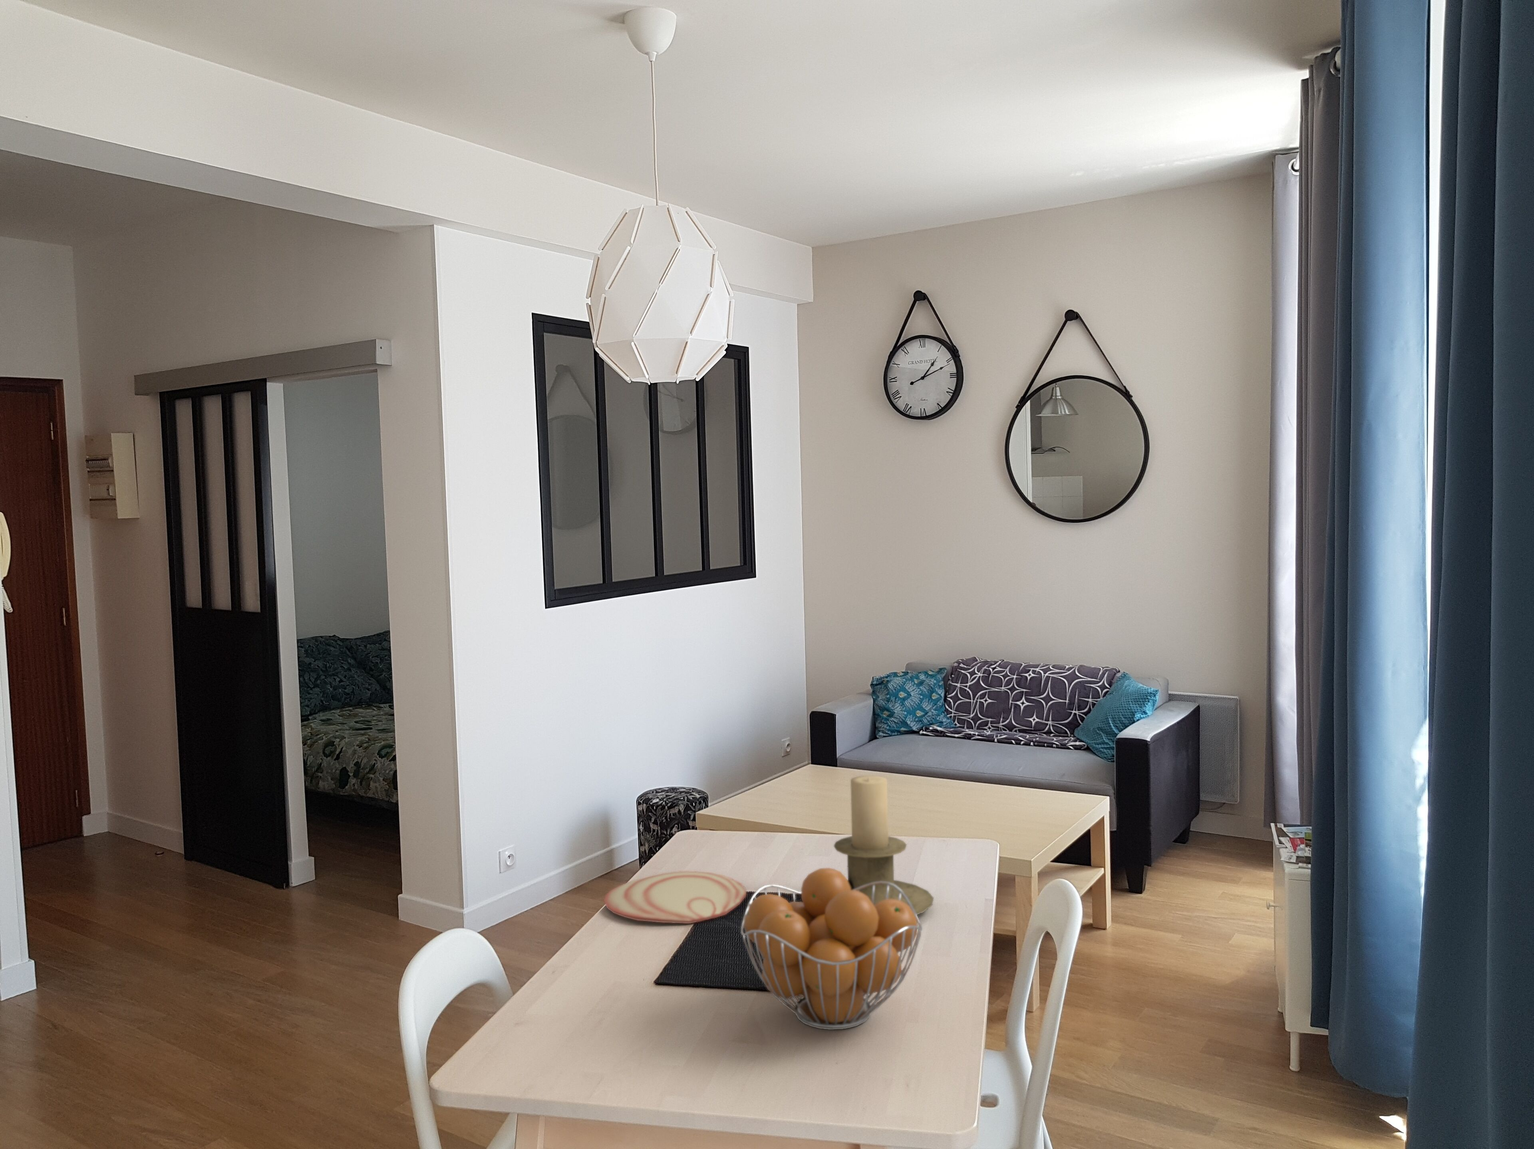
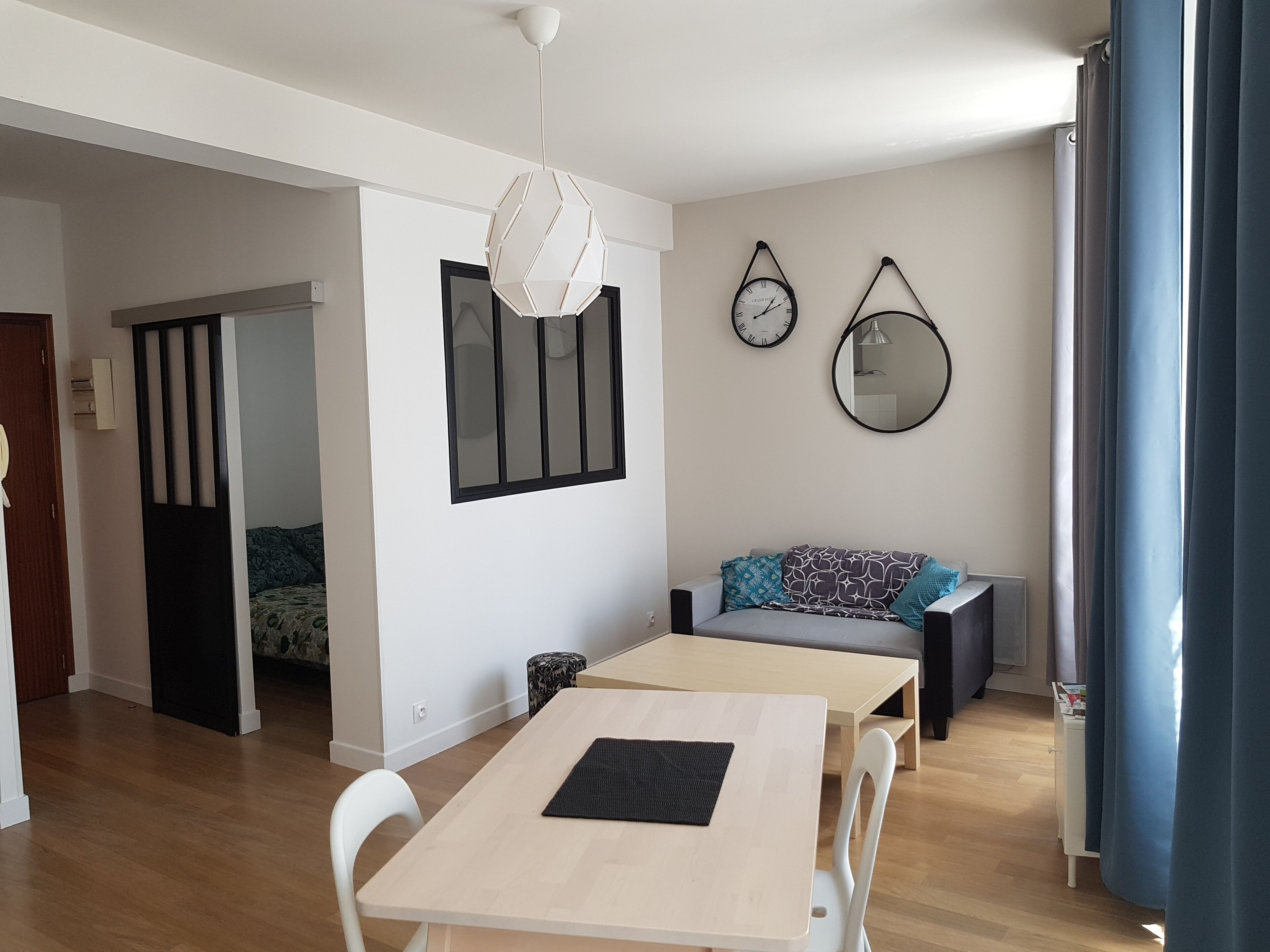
- plate [604,871,746,925]
- fruit basket [740,868,923,1030]
- candle holder [833,775,934,915]
